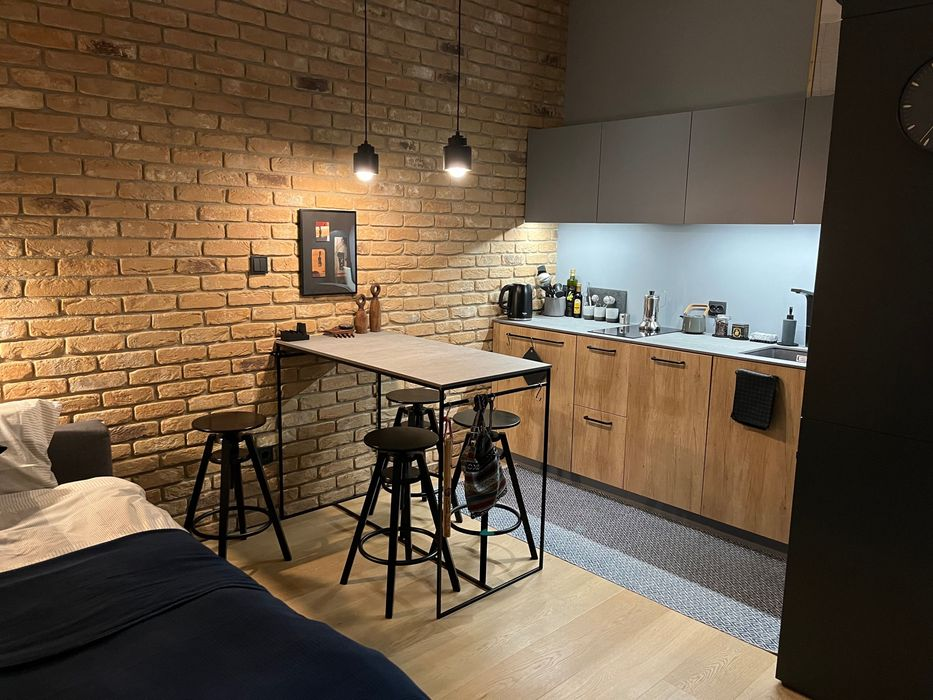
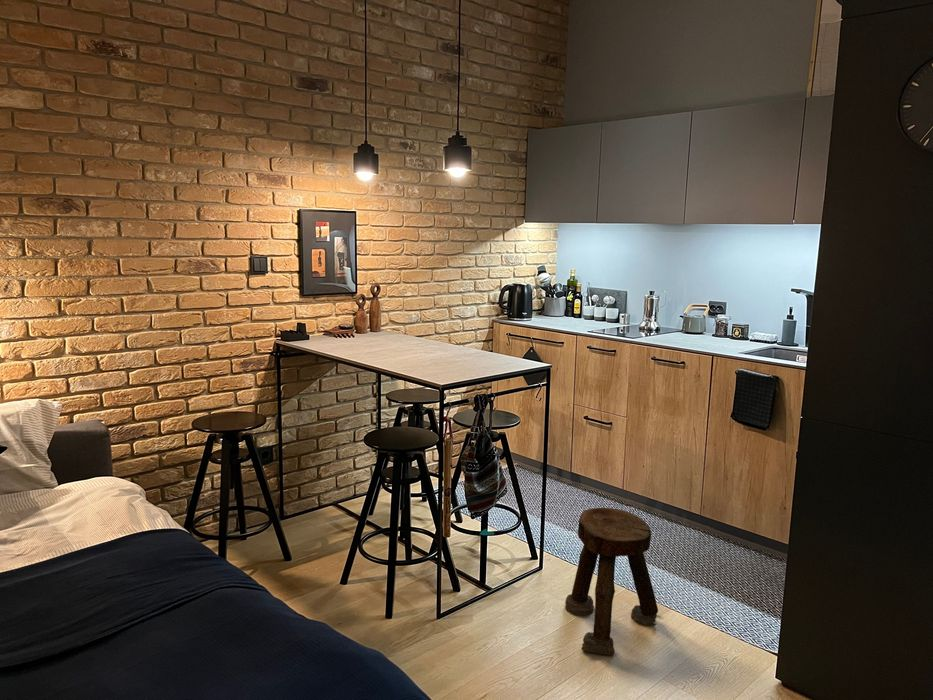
+ stool [564,507,659,656]
